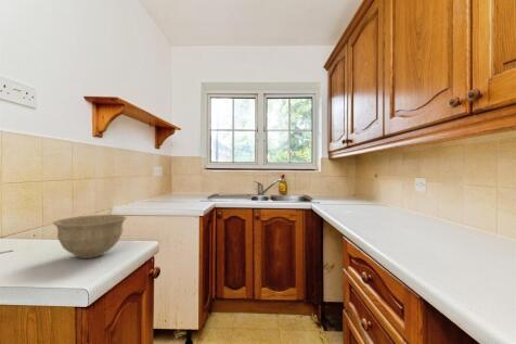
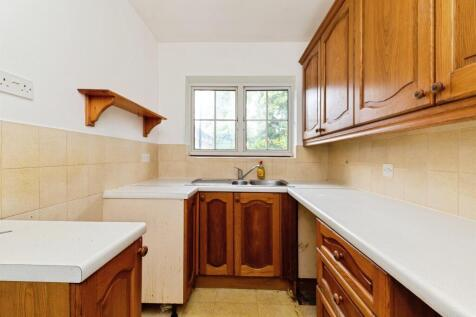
- bowl [52,214,128,259]
